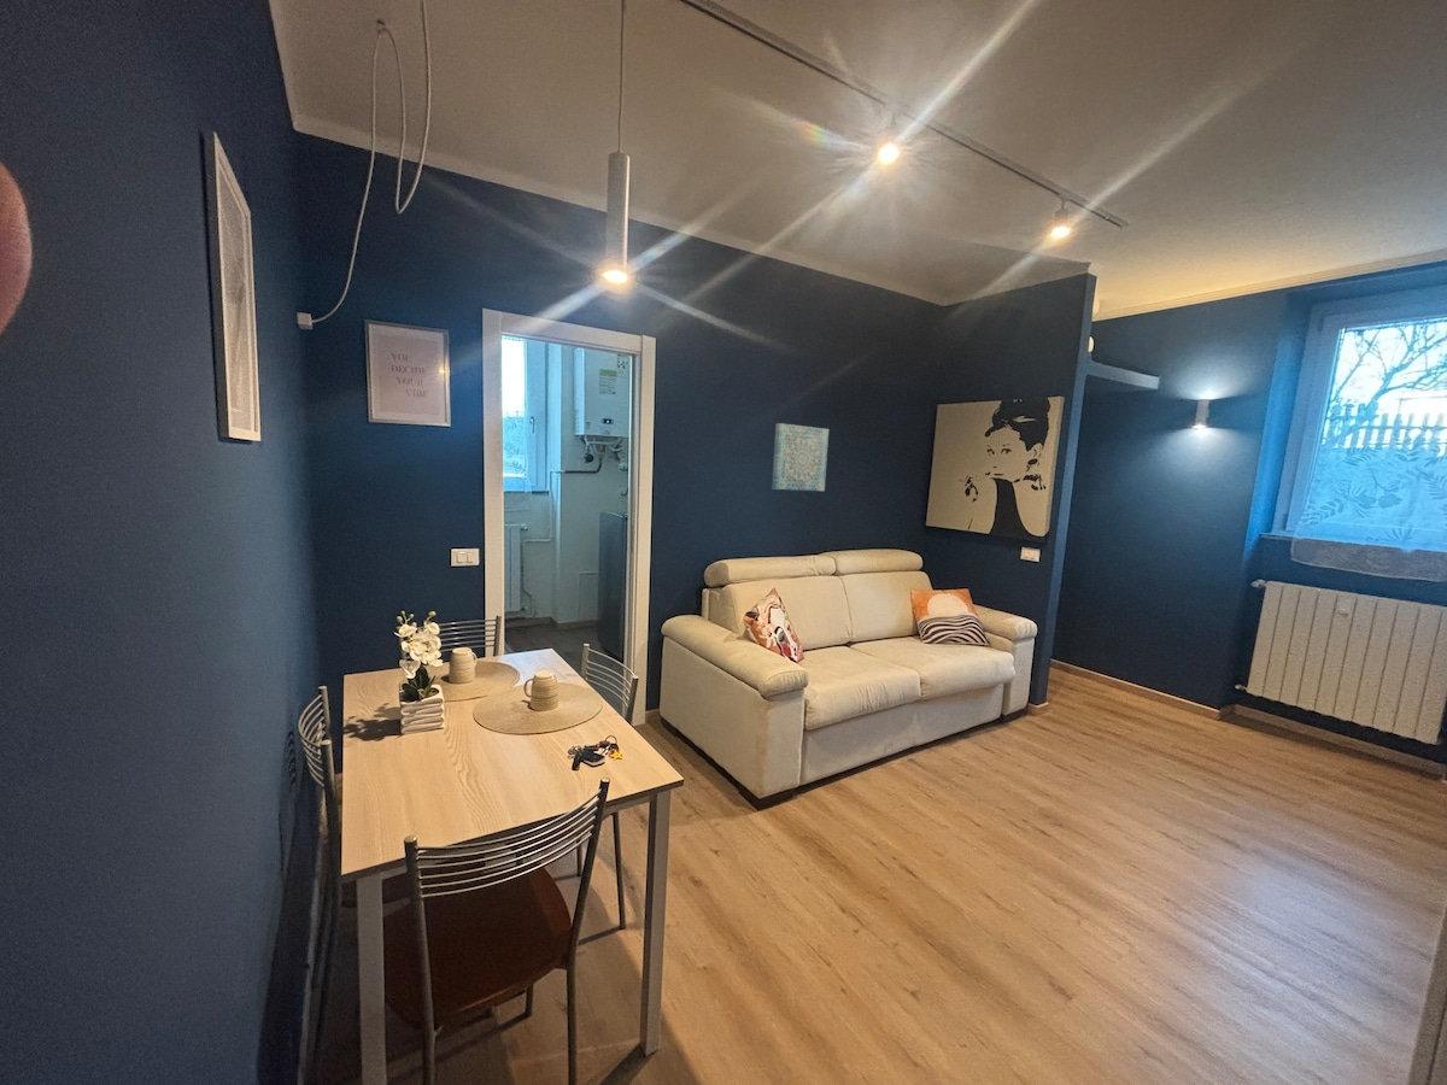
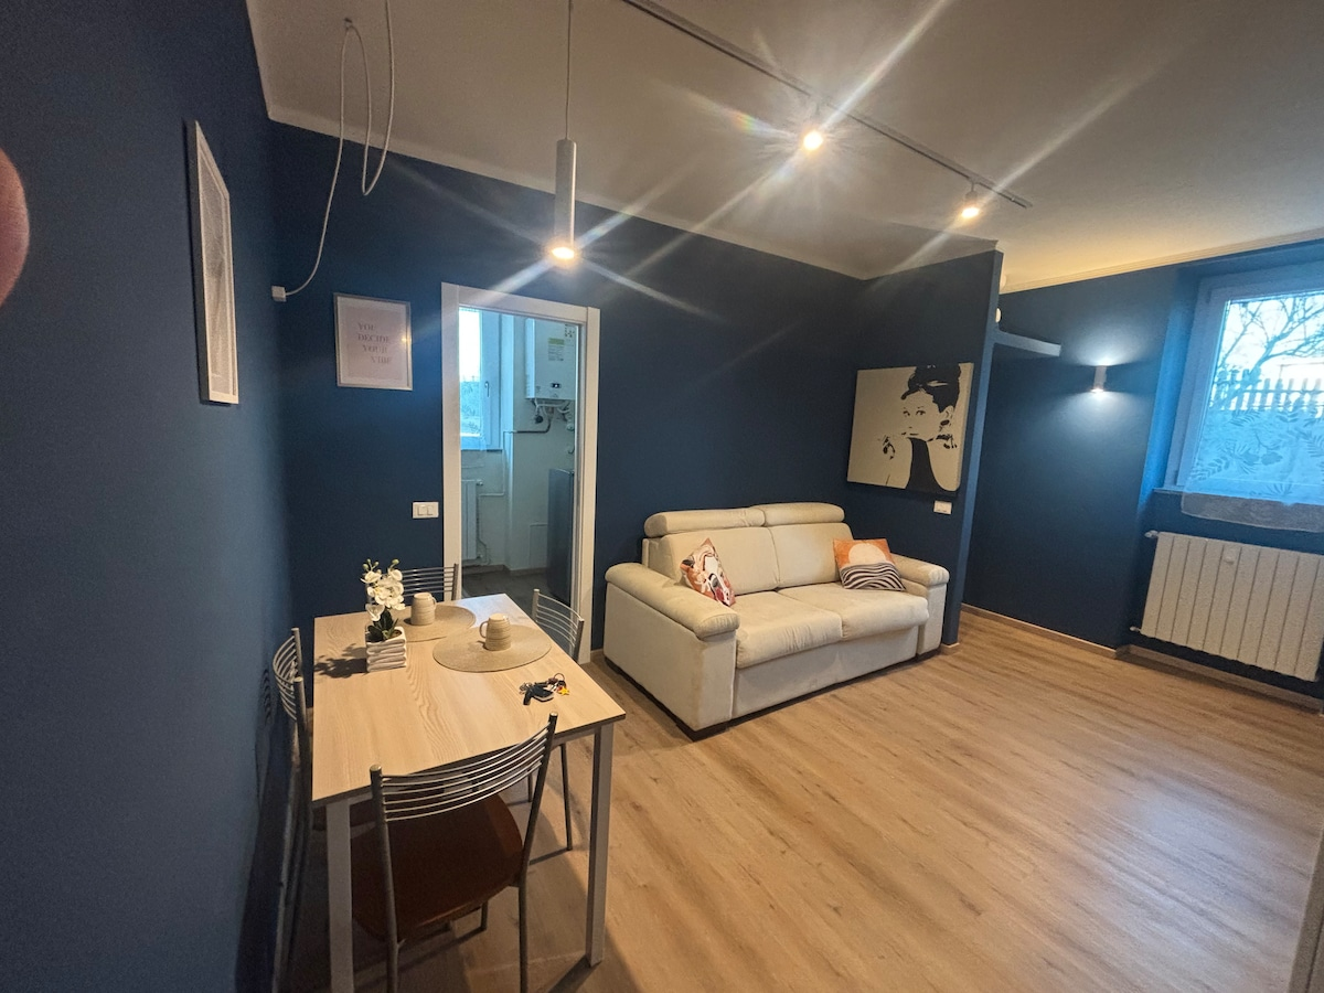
- wall art [771,422,830,492]
